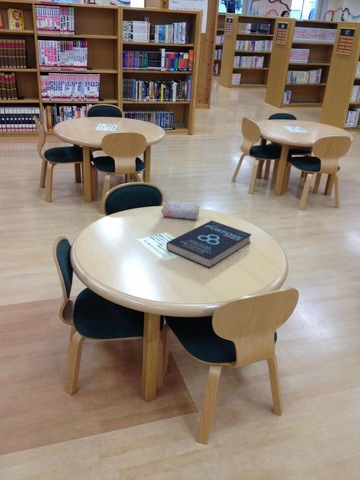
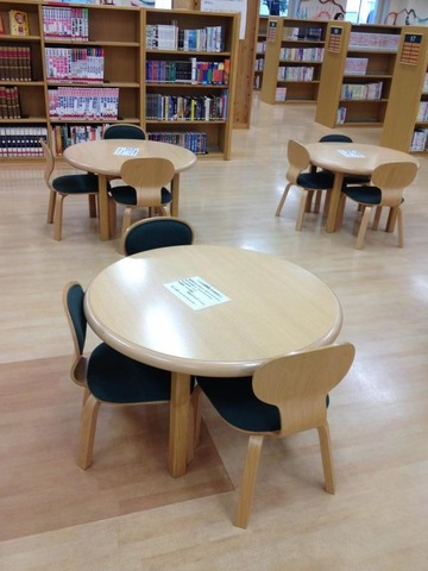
- book [165,220,252,269]
- pencil case [161,199,201,220]
